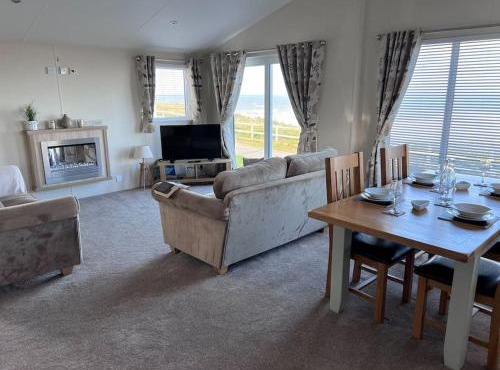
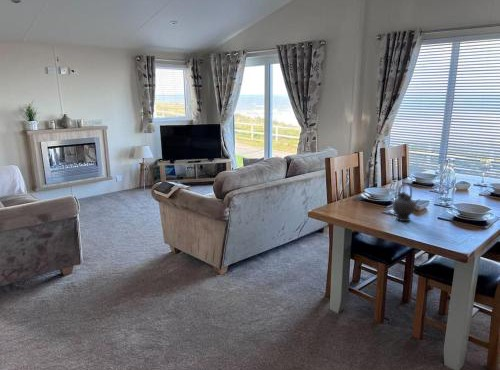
+ teapot [392,183,421,222]
